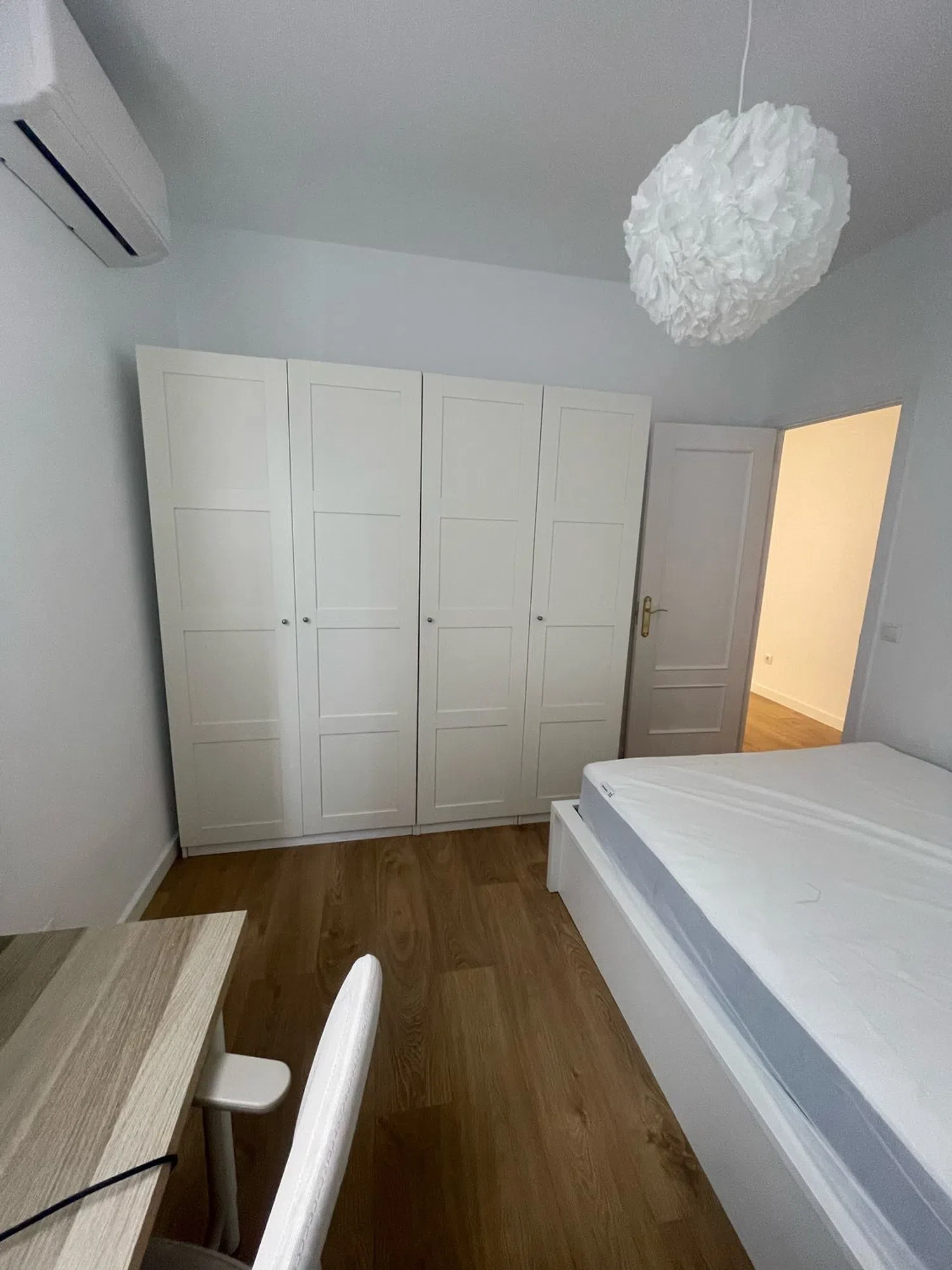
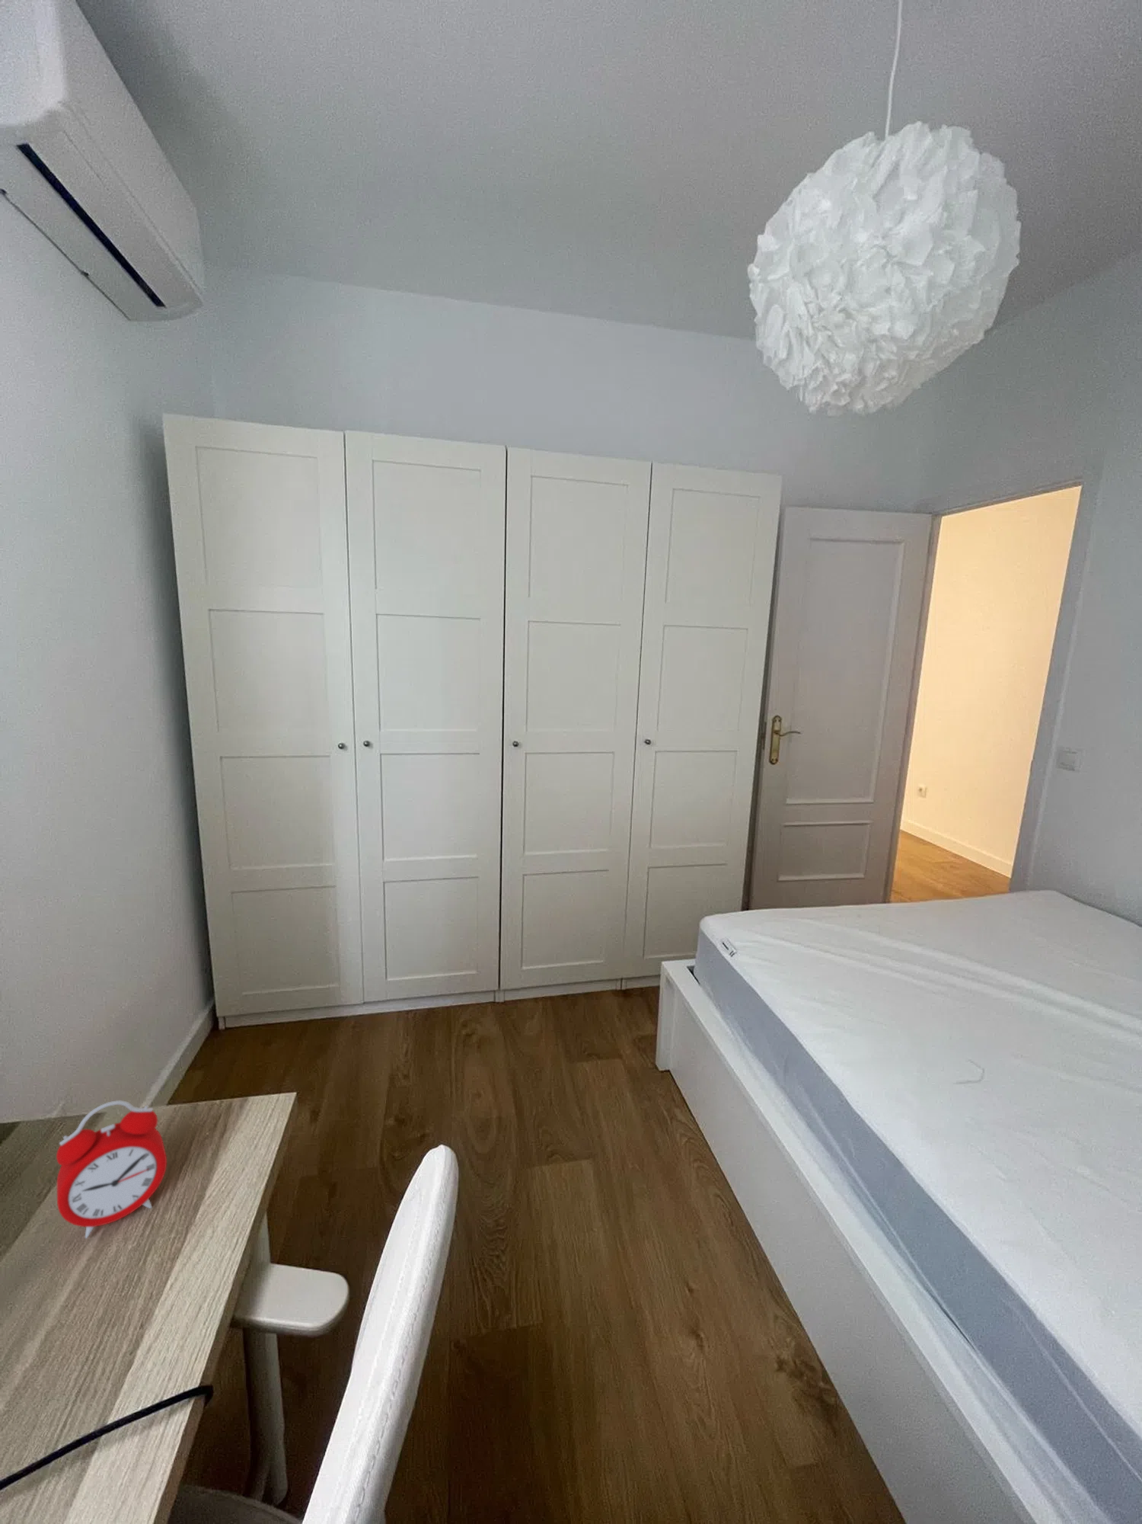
+ alarm clock [55,1099,168,1240]
